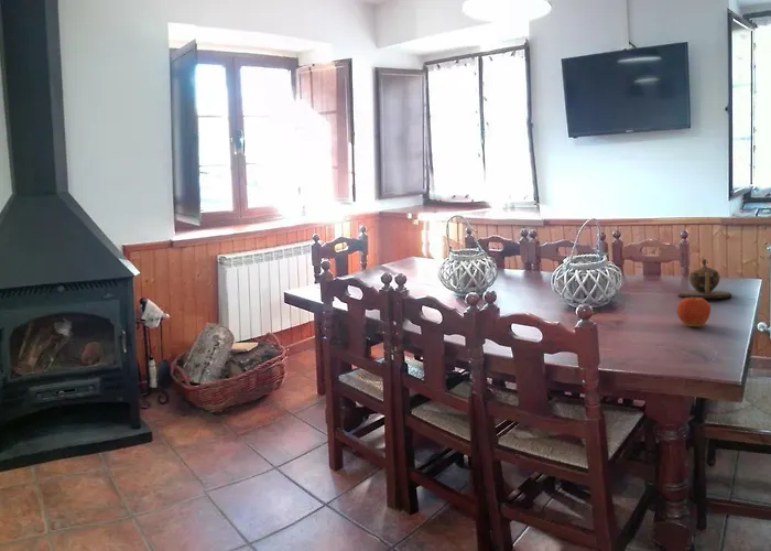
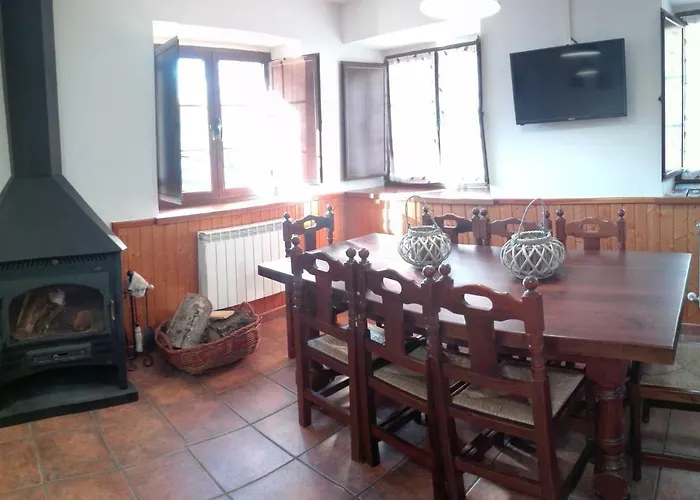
- fruit [675,296,712,327]
- teapot [677,258,732,300]
